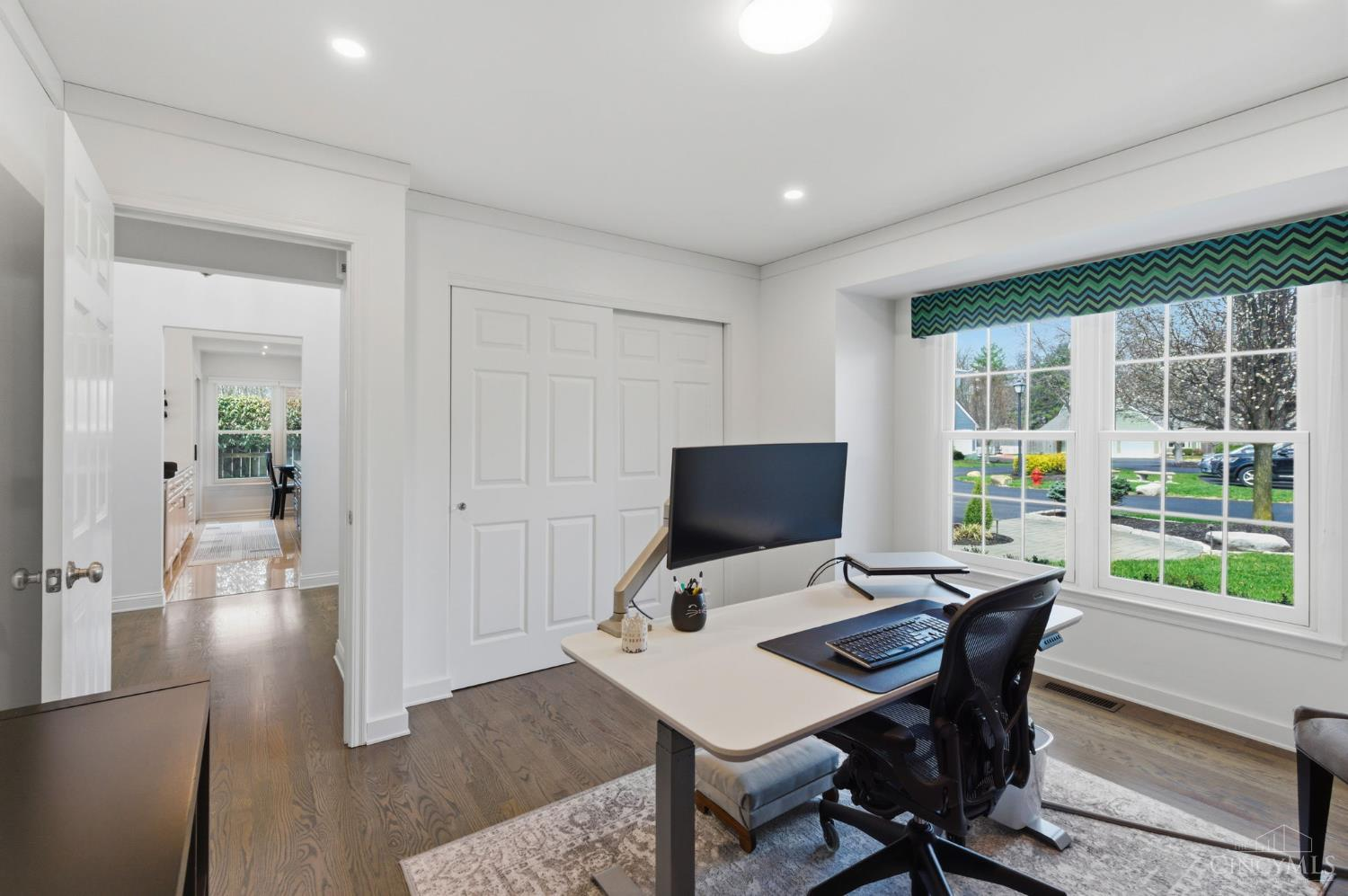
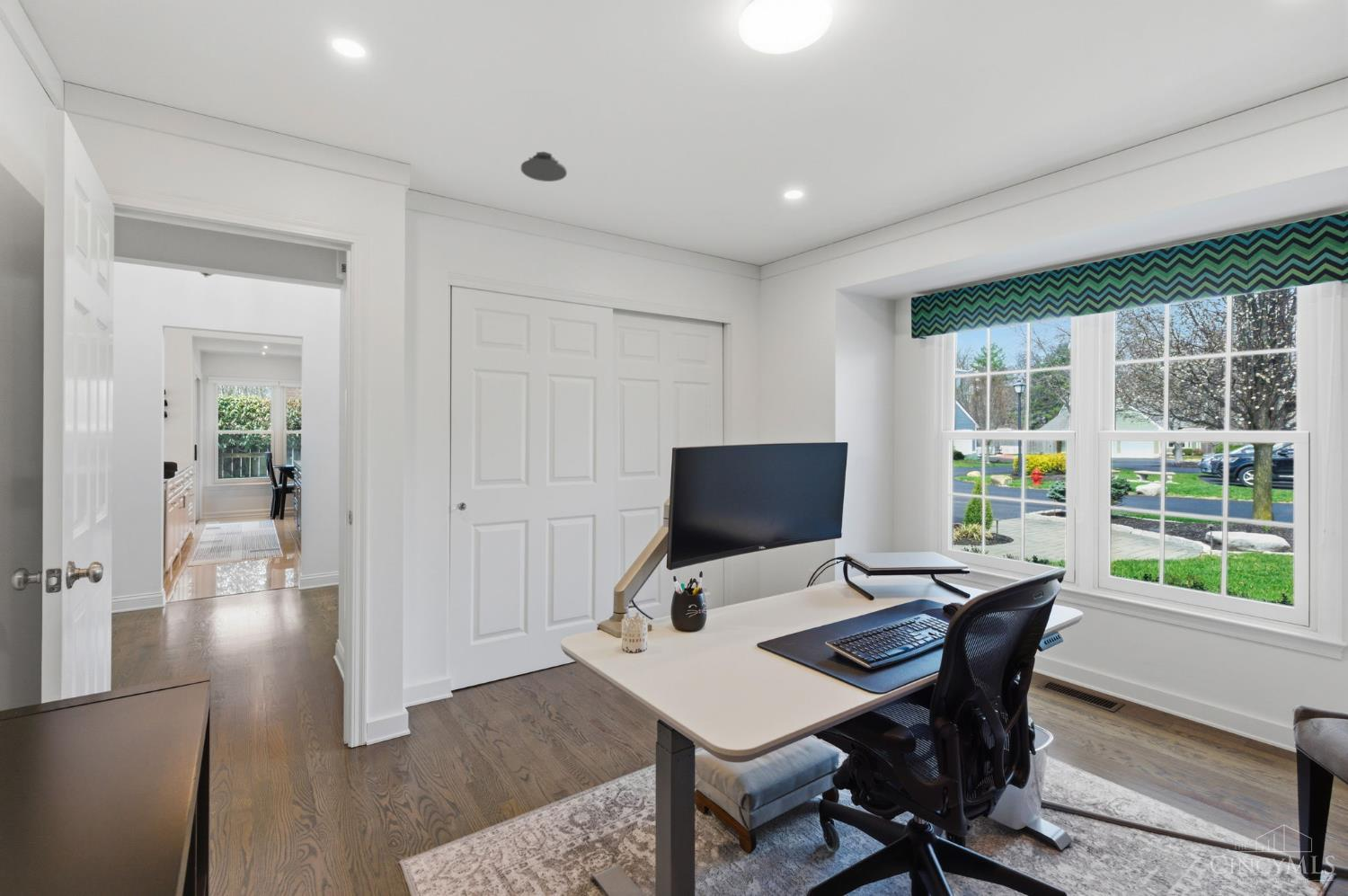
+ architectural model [520,151,568,182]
